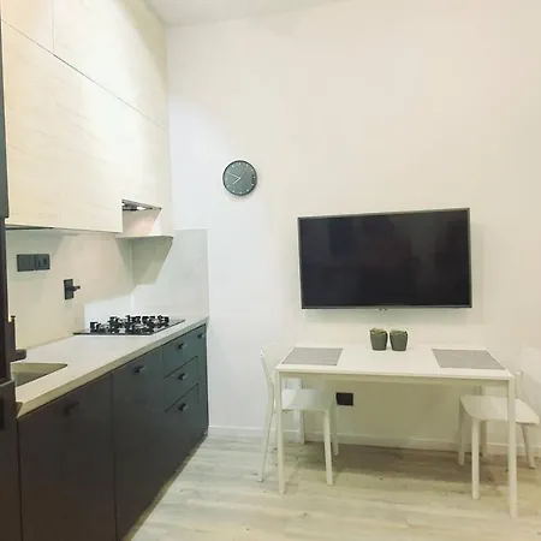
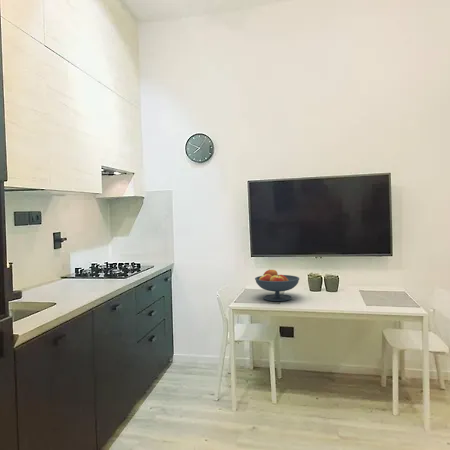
+ fruit bowl [254,269,300,302]
